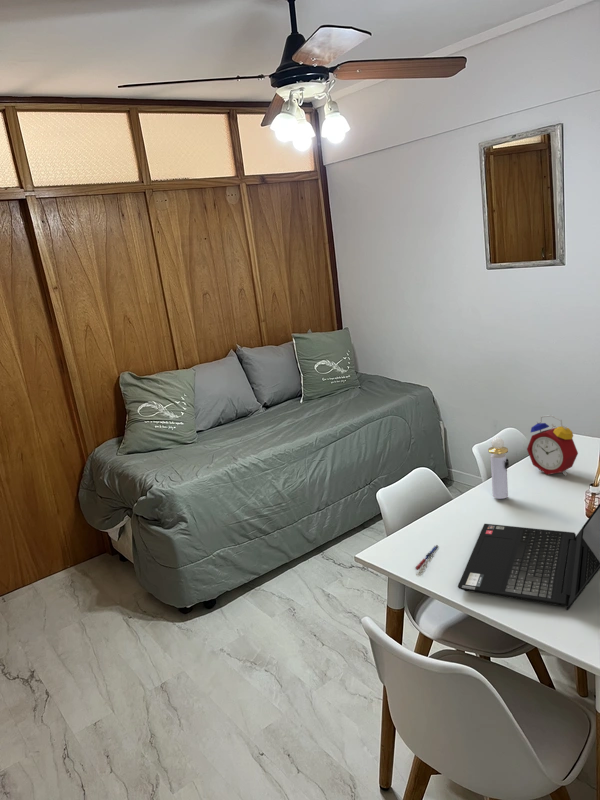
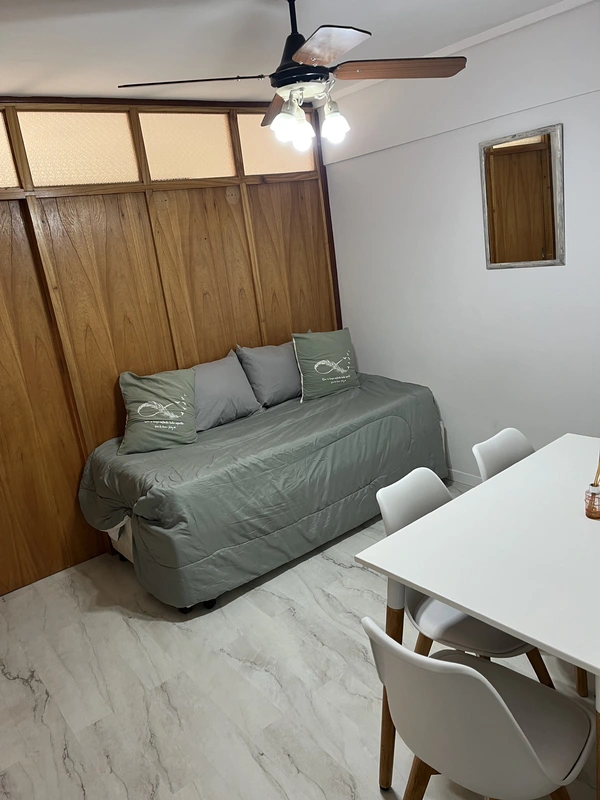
- laptop computer [457,503,600,611]
- perfume bottle [487,436,510,500]
- pen [414,544,439,571]
- alarm clock [526,414,579,476]
